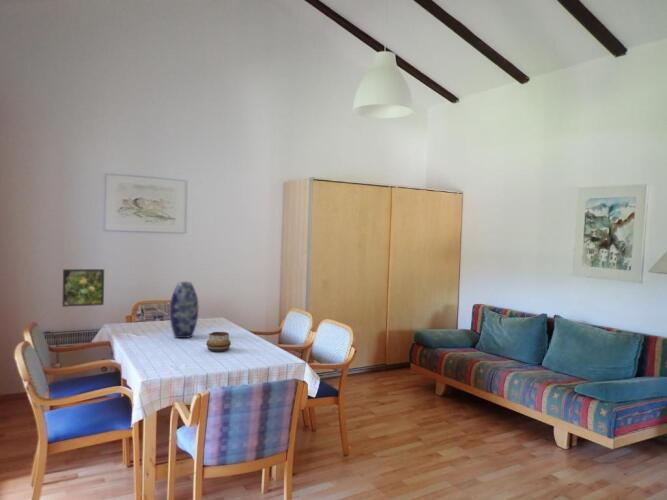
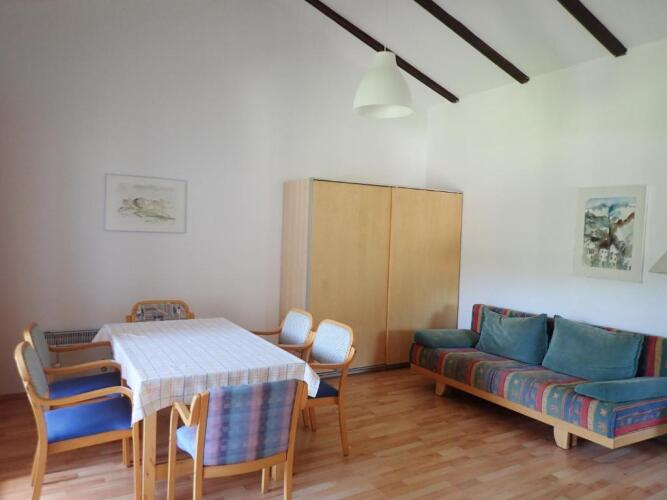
- decorative bowl [205,331,232,352]
- vase [169,281,200,339]
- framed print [61,268,105,308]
